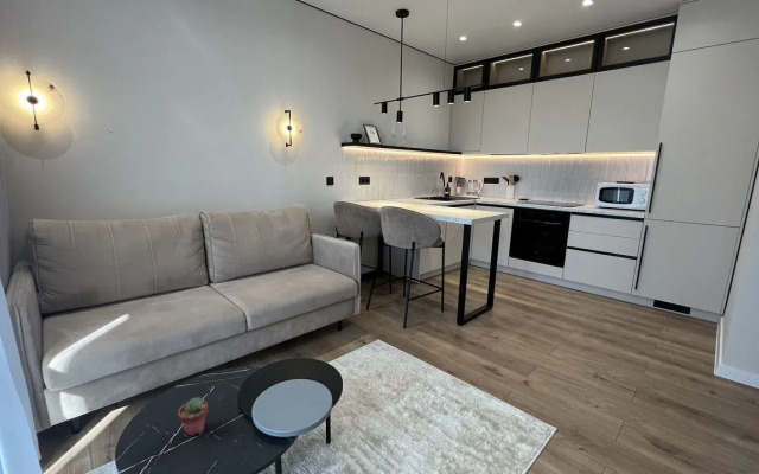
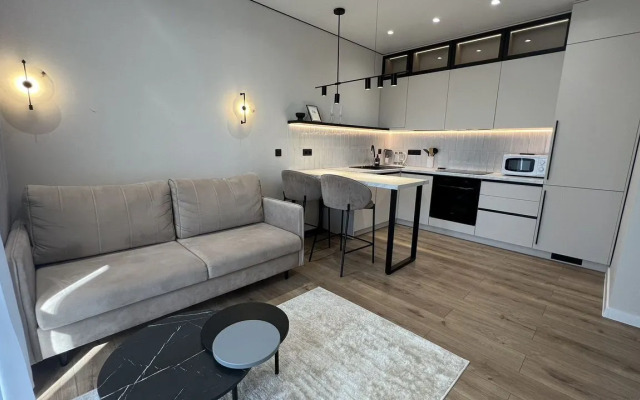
- potted succulent [177,397,209,437]
